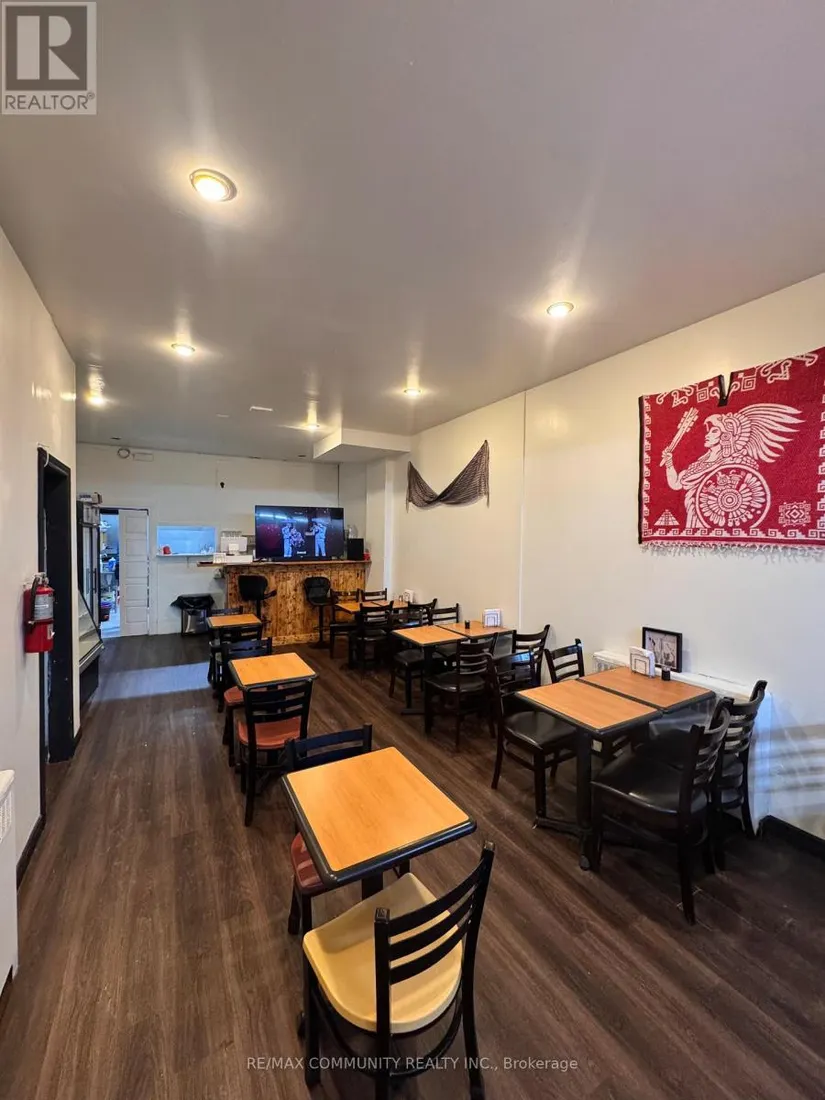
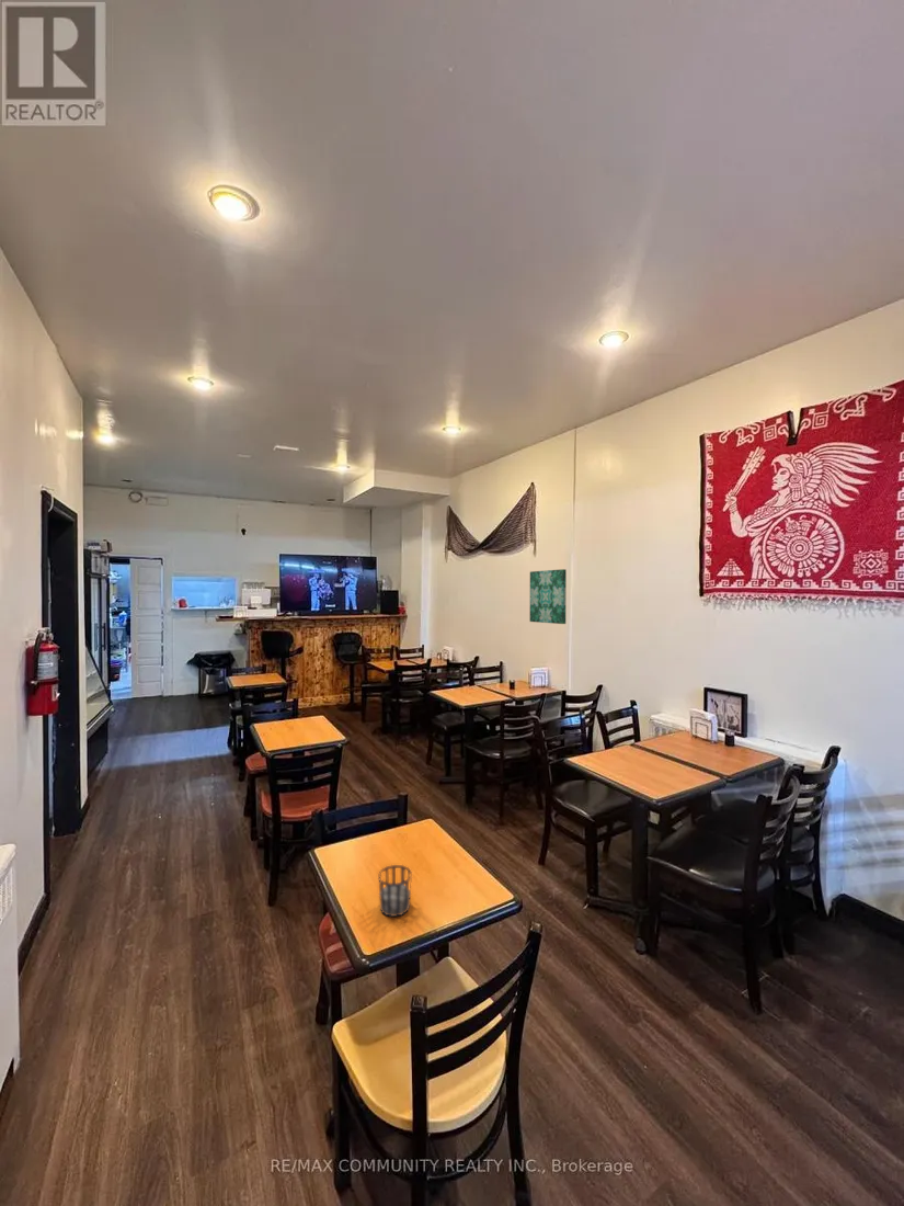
+ wall art [529,568,568,625]
+ cup [377,864,413,918]
